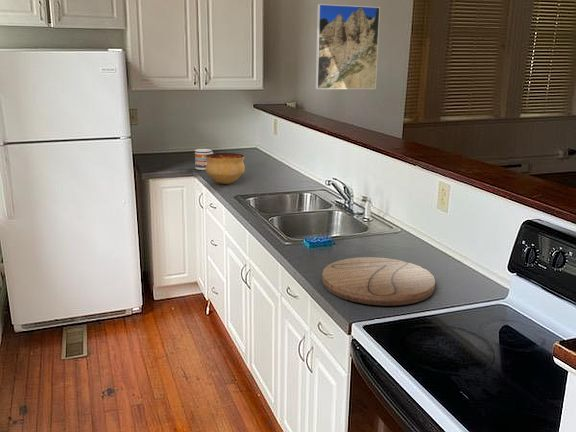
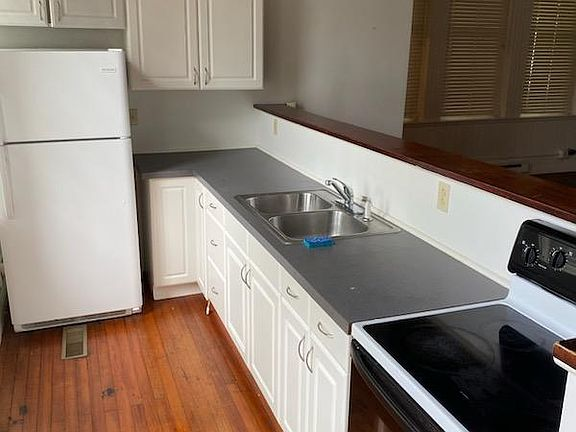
- cutting board [321,256,436,307]
- bowl [205,152,246,185]
- mug [194,148,214,171]
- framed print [314,3,381,90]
